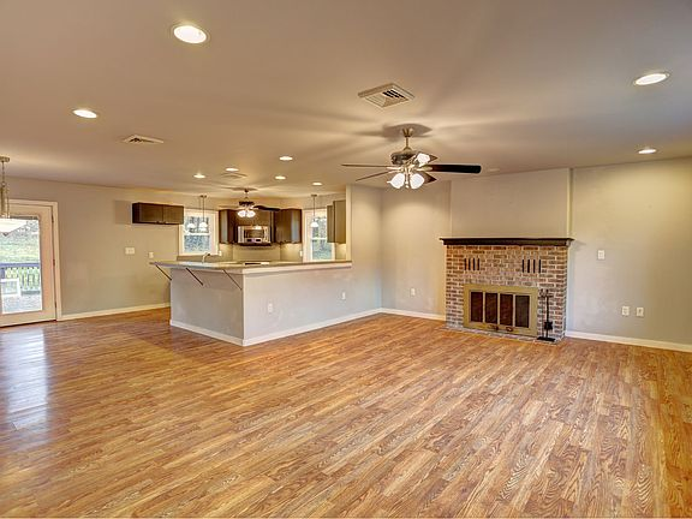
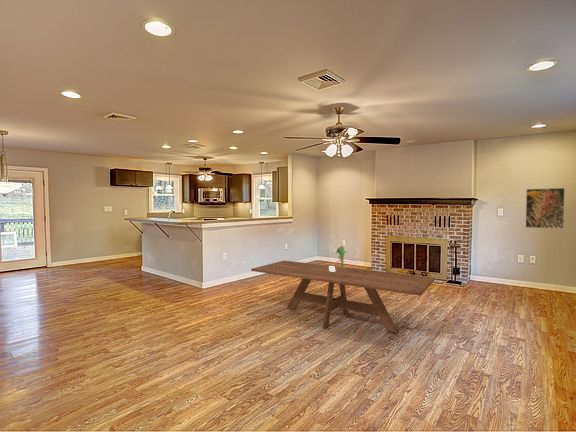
+ dining table [250,259,436,334]
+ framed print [525,187,566,230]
+ bouquet [329,243,349,271]
